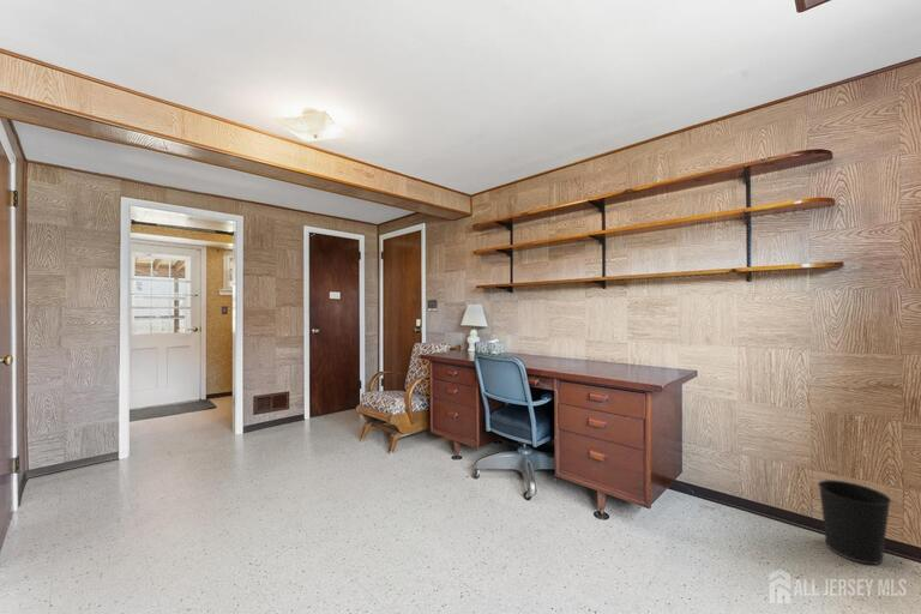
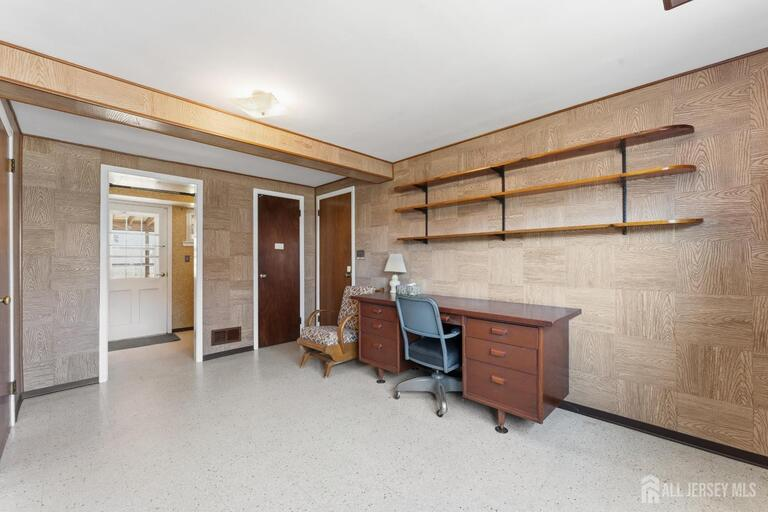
- wastebasket [817,478,892,566]
